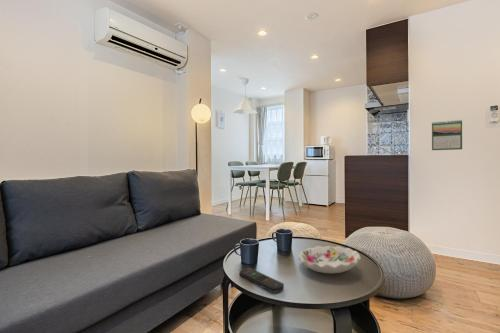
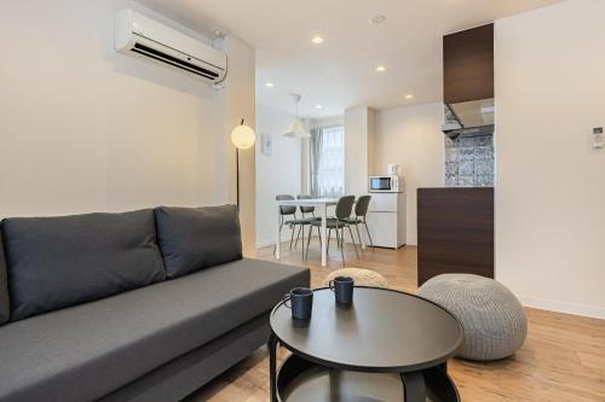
- remote control [239,267,285,293]
- calendar [431,119,463,151]
- decorative bowl [297,245,362,274]
